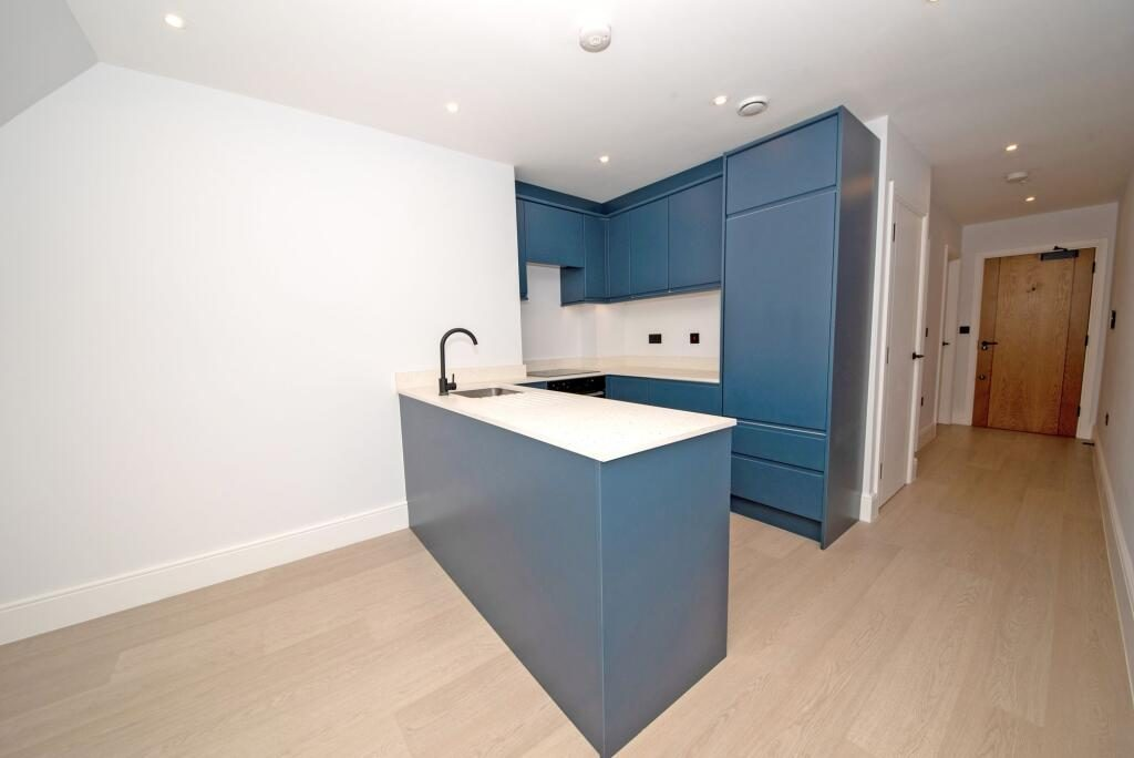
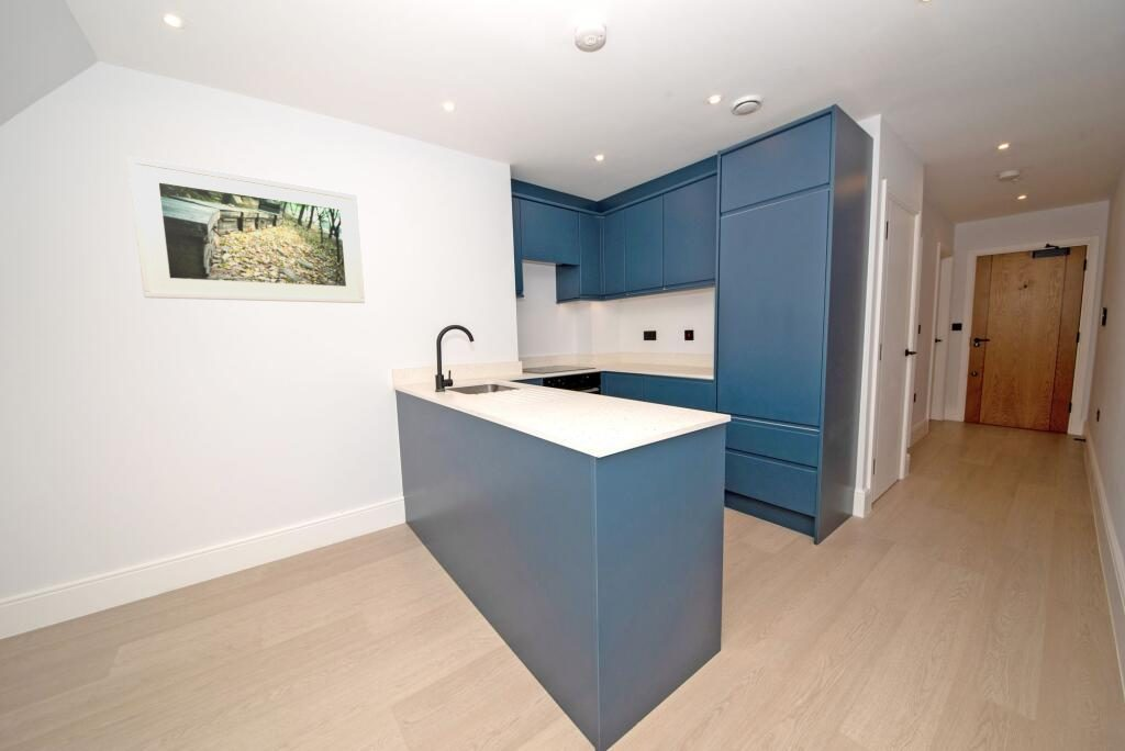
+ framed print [125,155,366,304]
